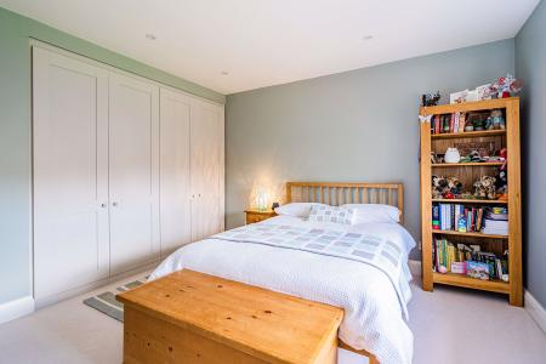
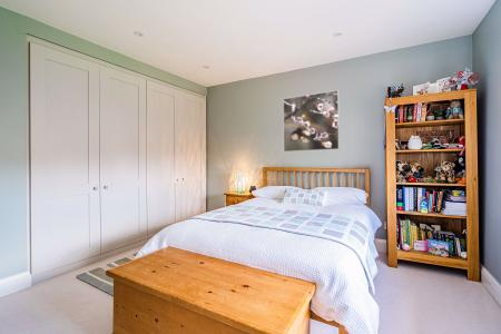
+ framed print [282,89,341,153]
